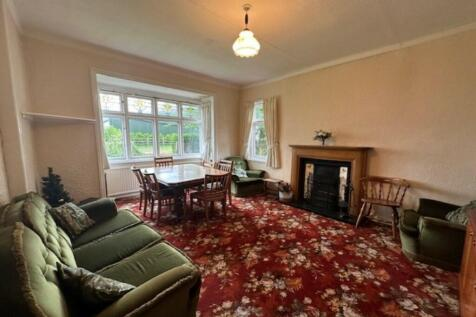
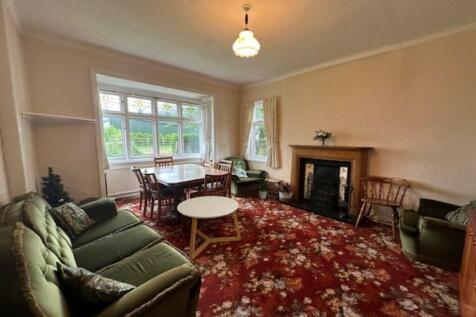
+ coffee table [176,195,242,260]
+ indoor plant [251,172,271,200]
